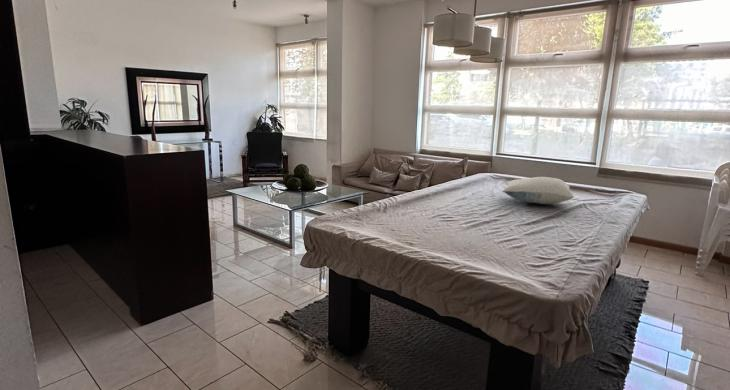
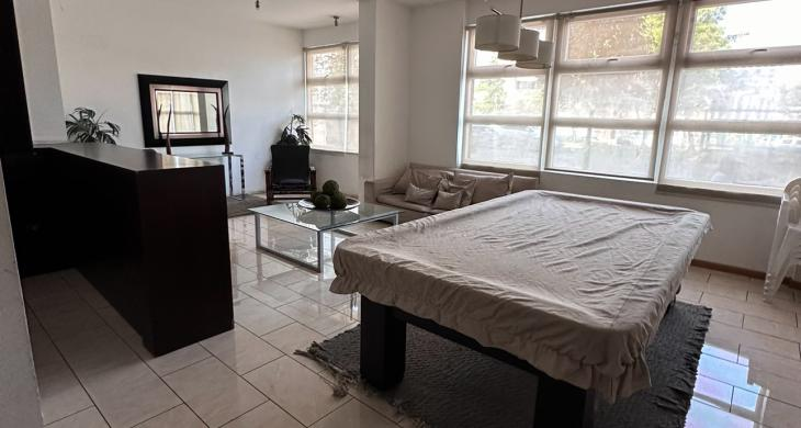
- pillow [501,176,575,205]
